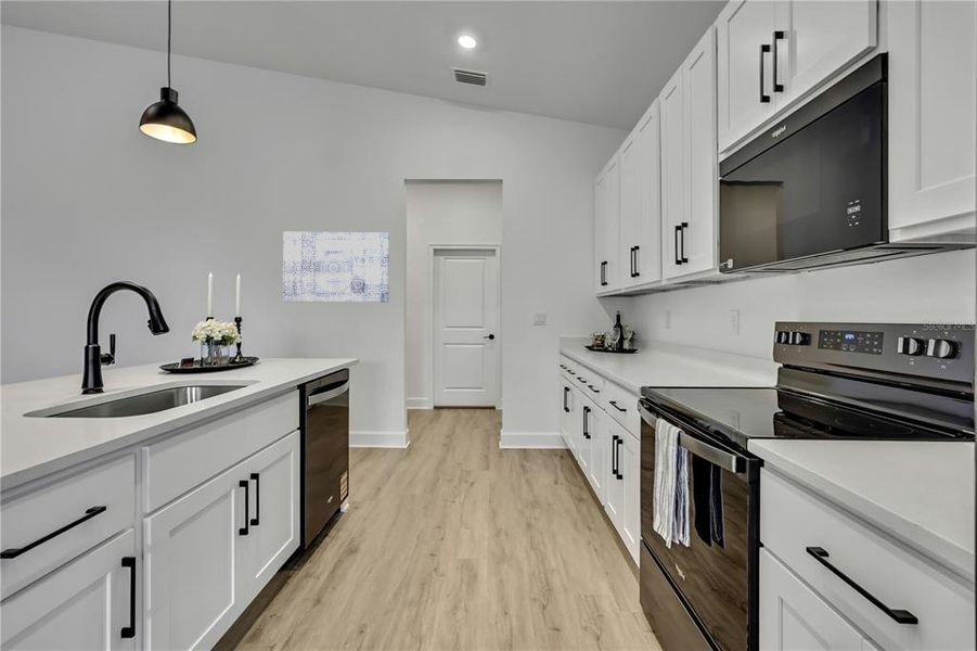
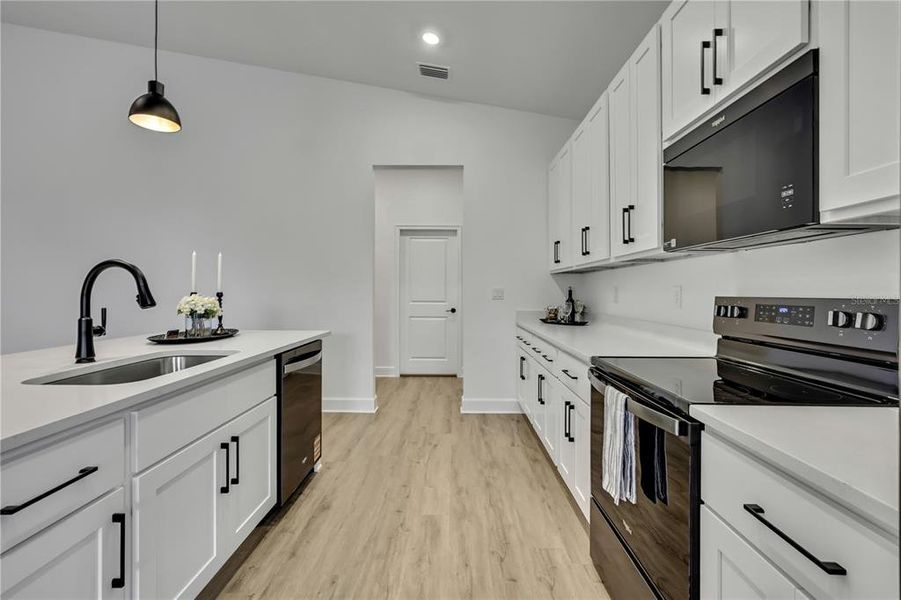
- wall art [282,231,390,303]
